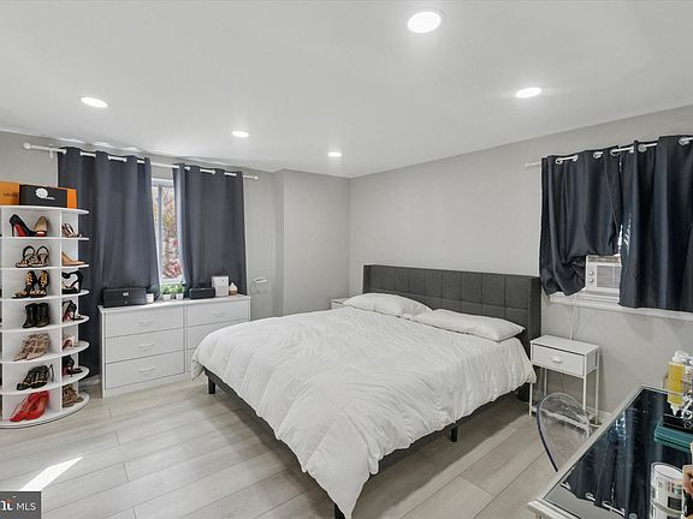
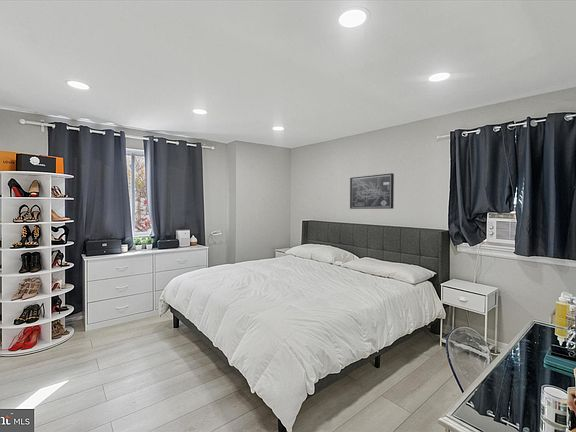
+ wall art [349,172,395,210]
